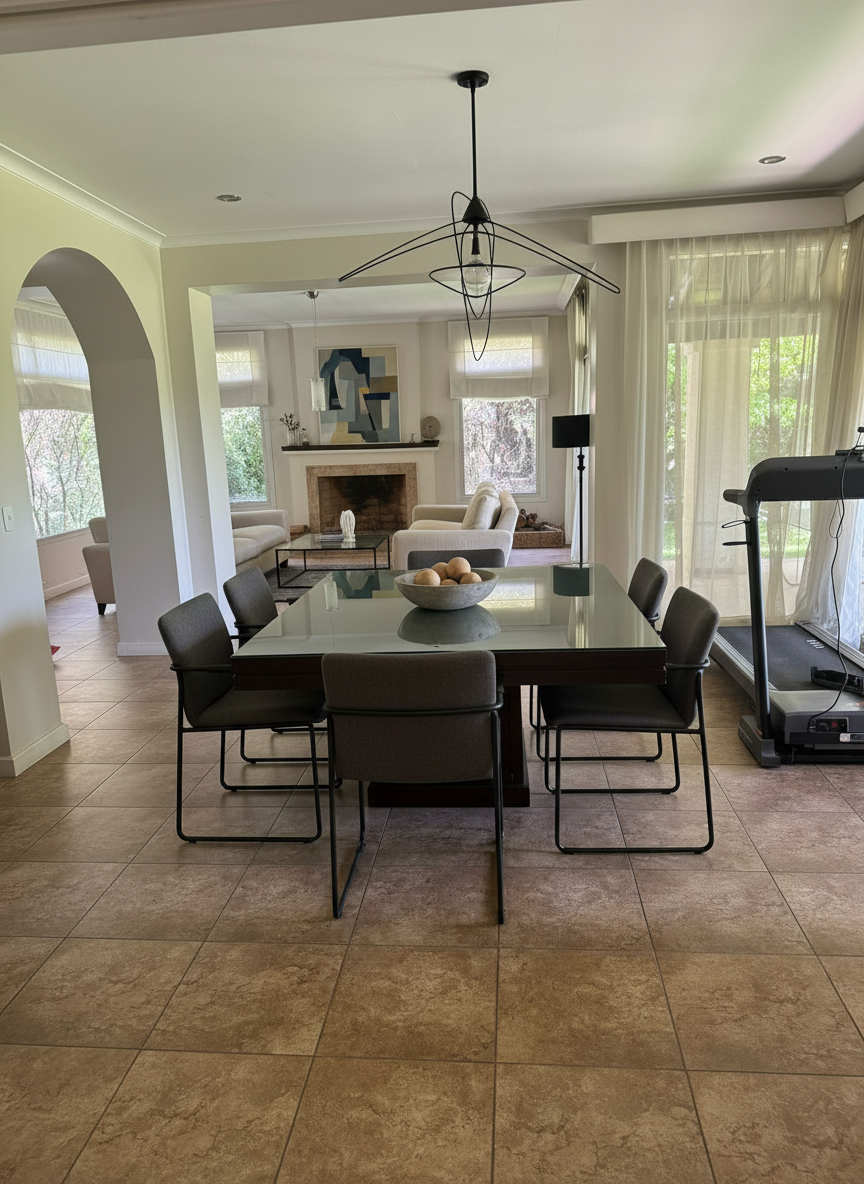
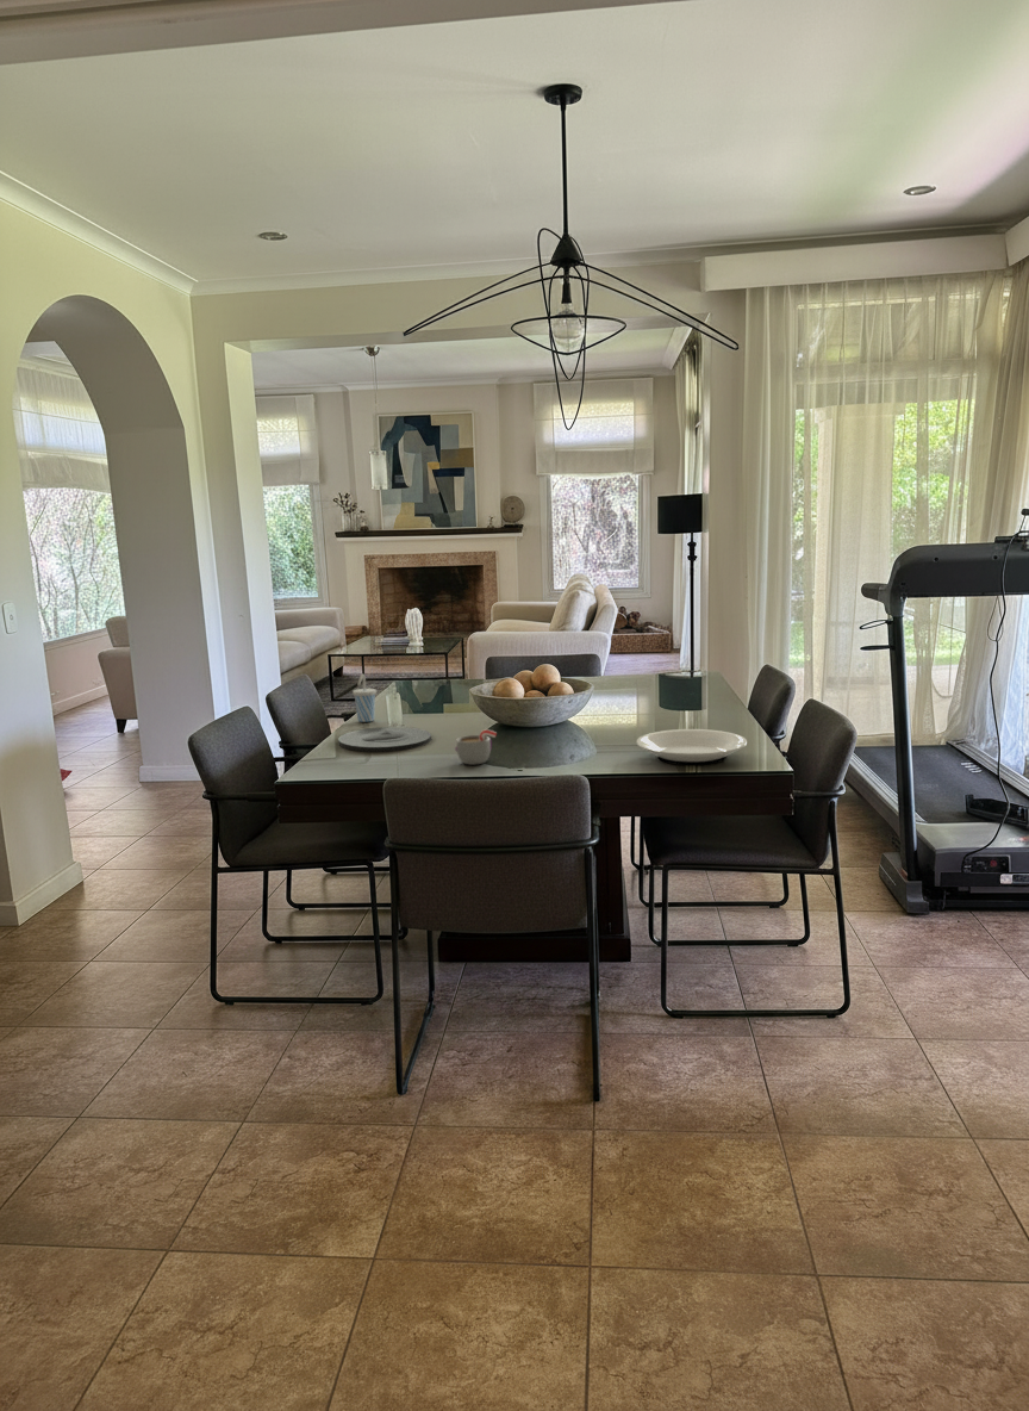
+ mug [454,728,498,766]
+ plate [636,728,748,766]
+ plate [337,726,432,753]
+ cup [351,673,378,723]
